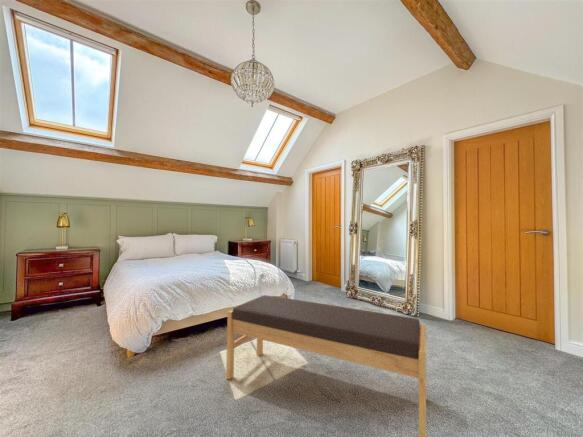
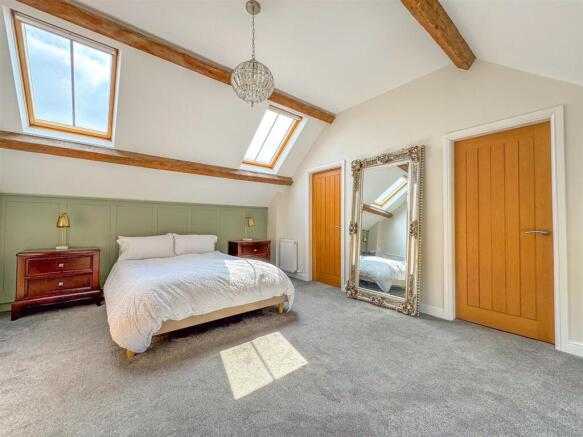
- bench [225,294,427,437]
